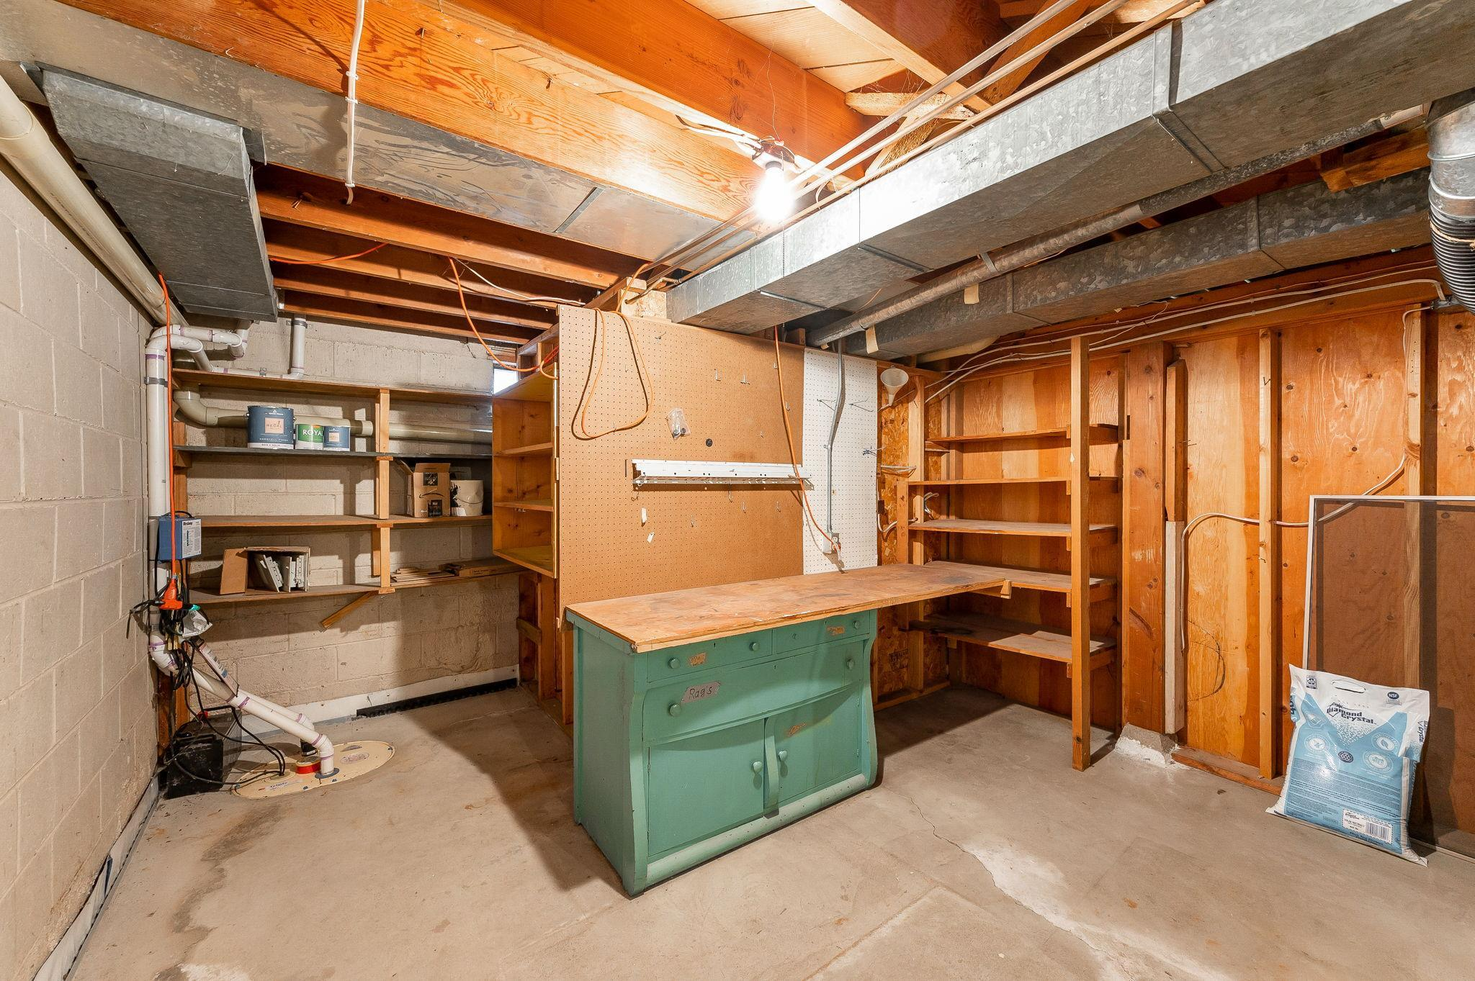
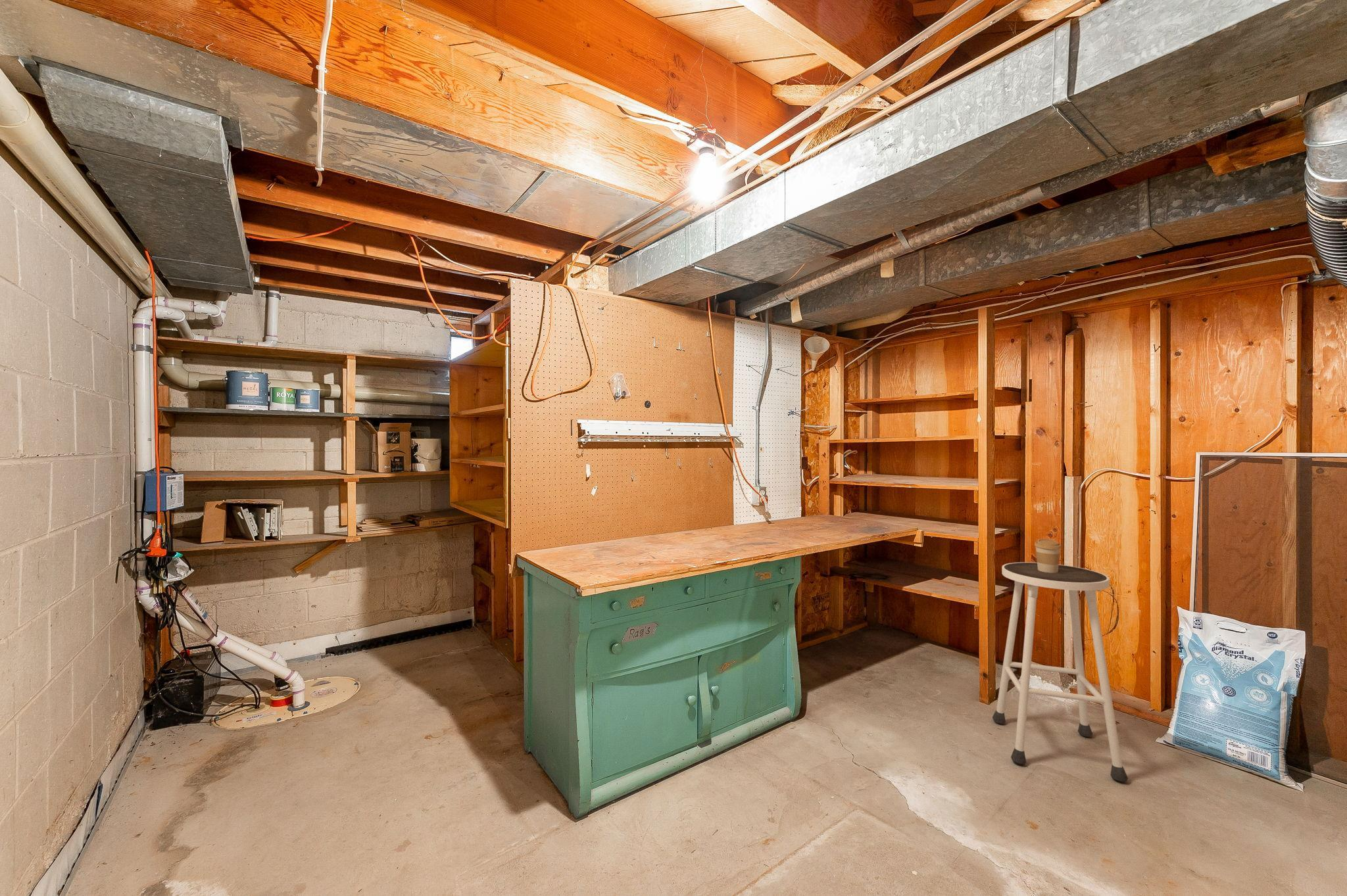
+ stool [992,561,1129,782]
+ coffee cup [1034,538,1062,573]
